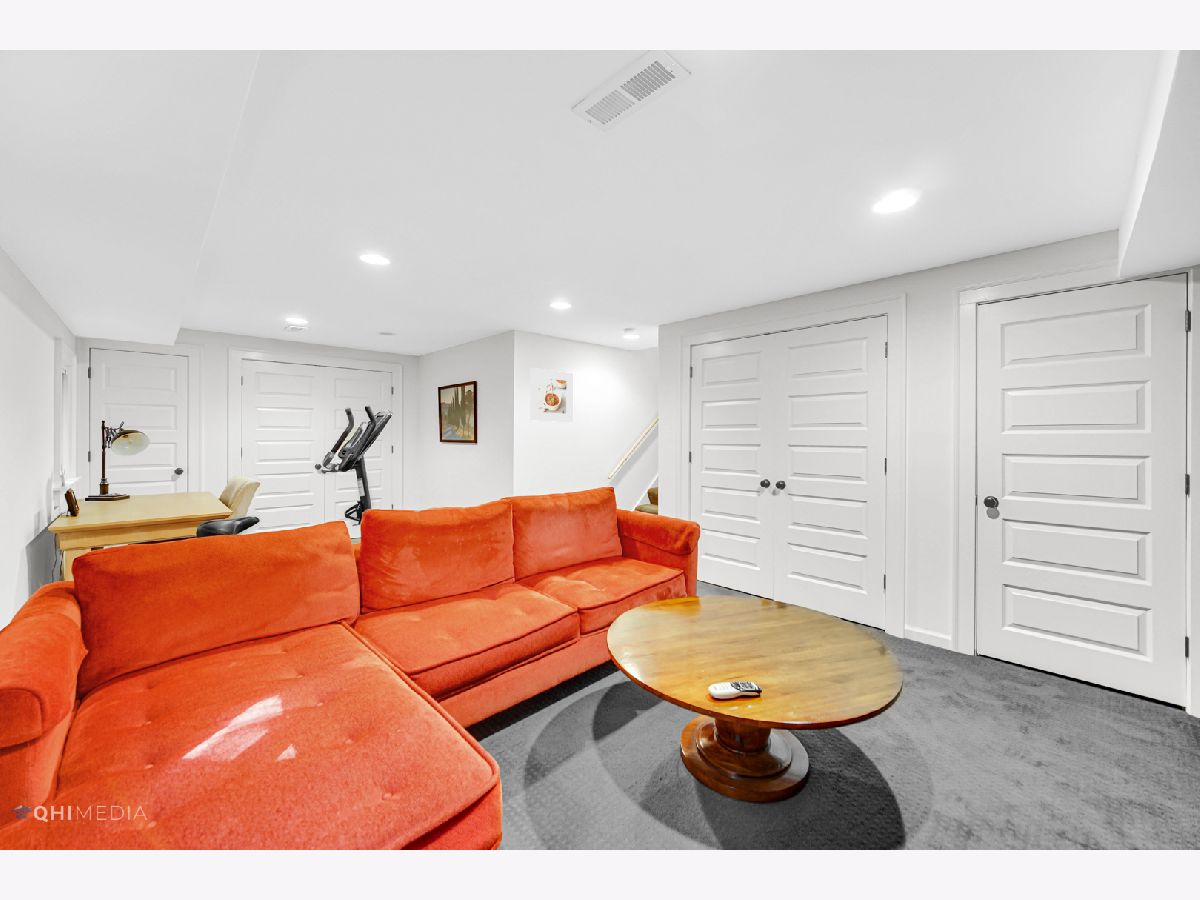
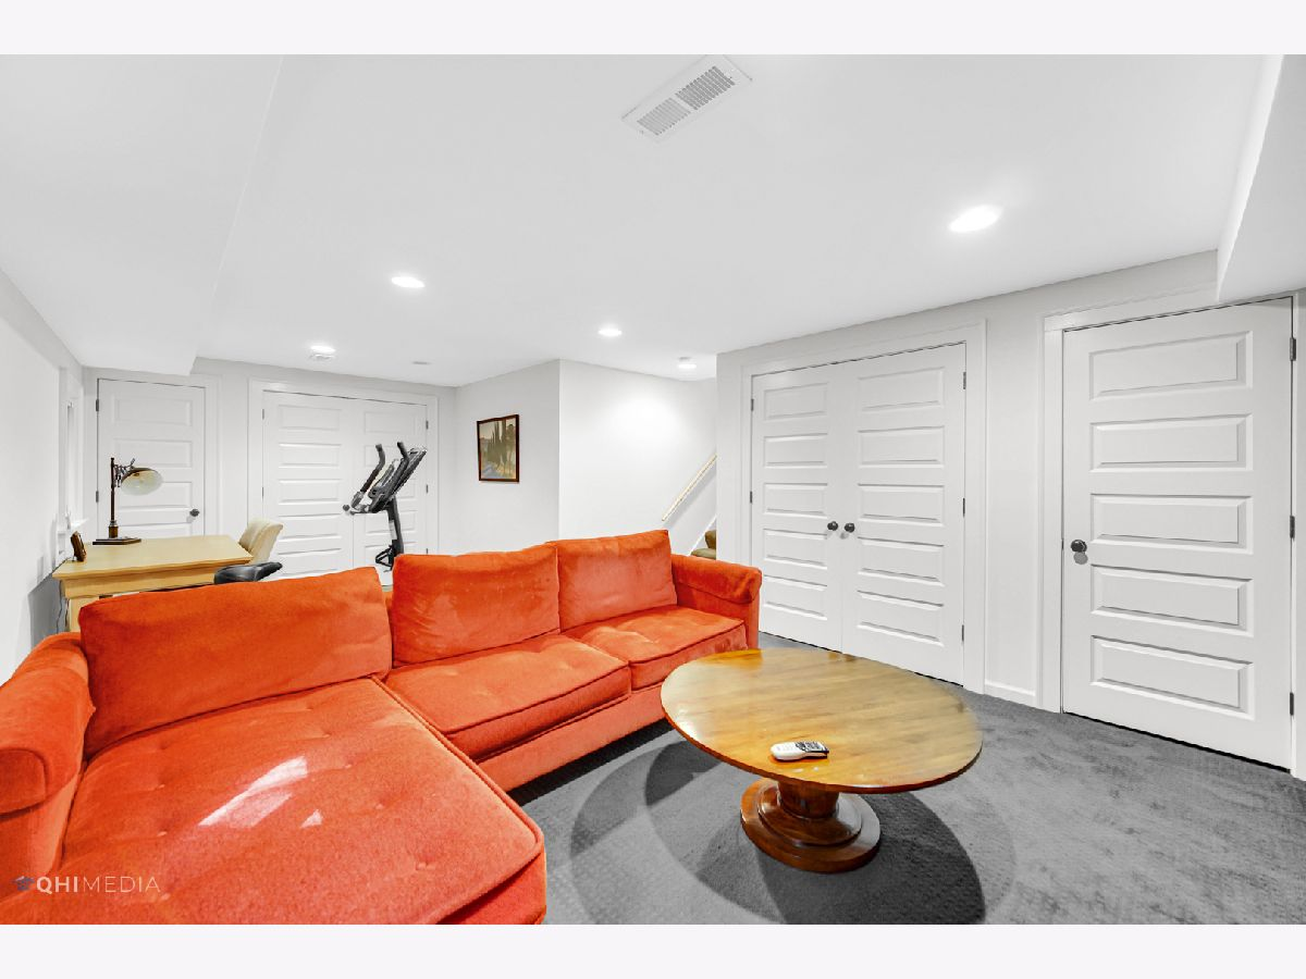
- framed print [529,367,574,423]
